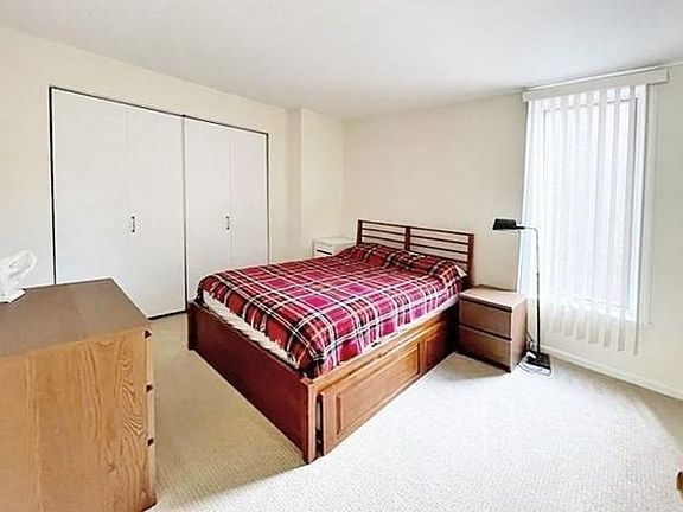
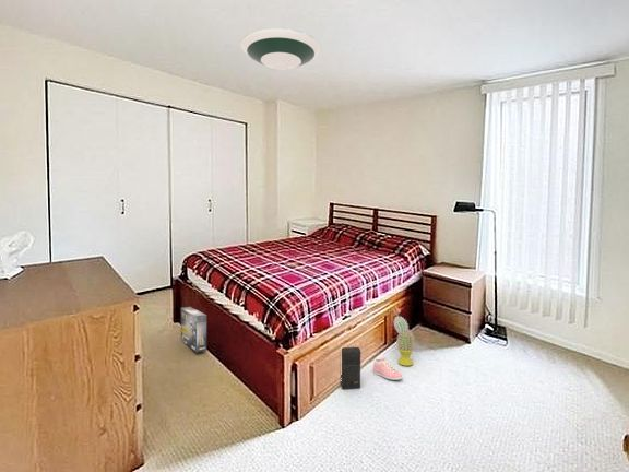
+ sneaker [372,357,403,381]
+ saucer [240,27,322,71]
+ decorative plant [389,306,416,367]
+ box [180,306,207,353]
+ speaker [340,346,361,390]
